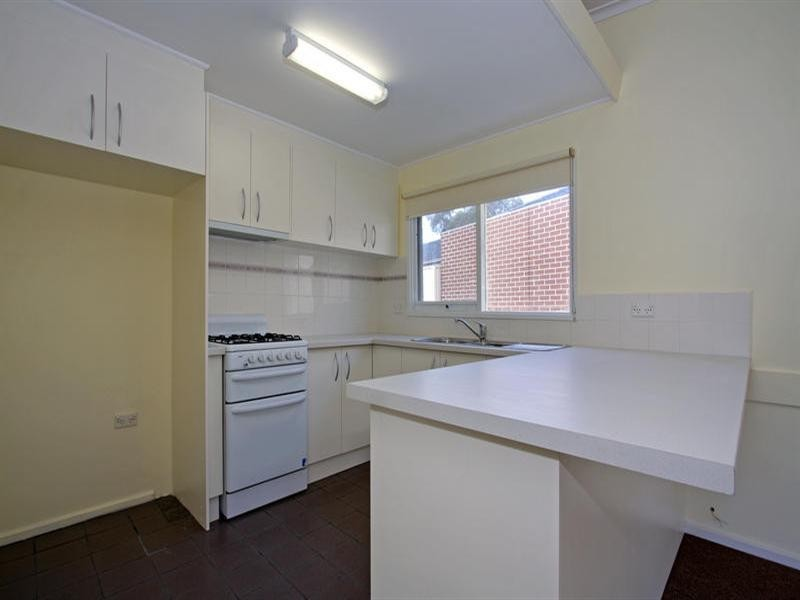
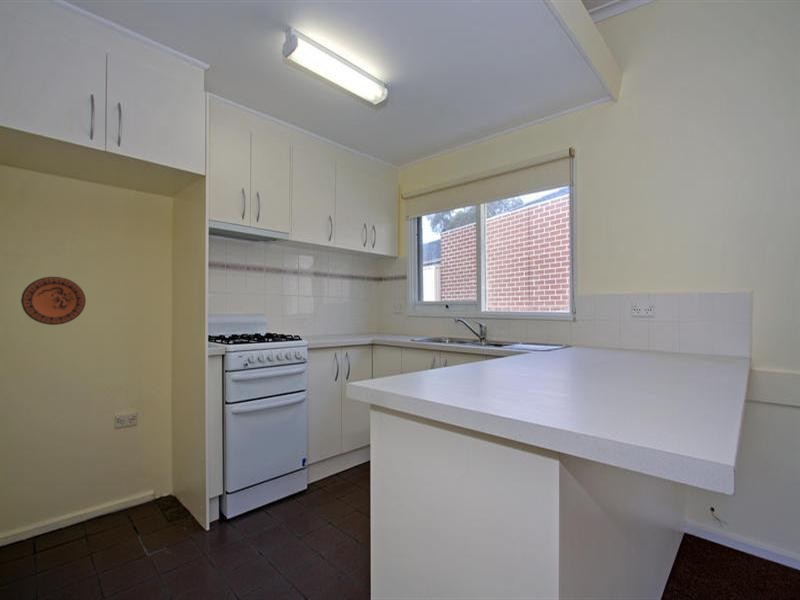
+ decorative plate [20,276,87,326]
